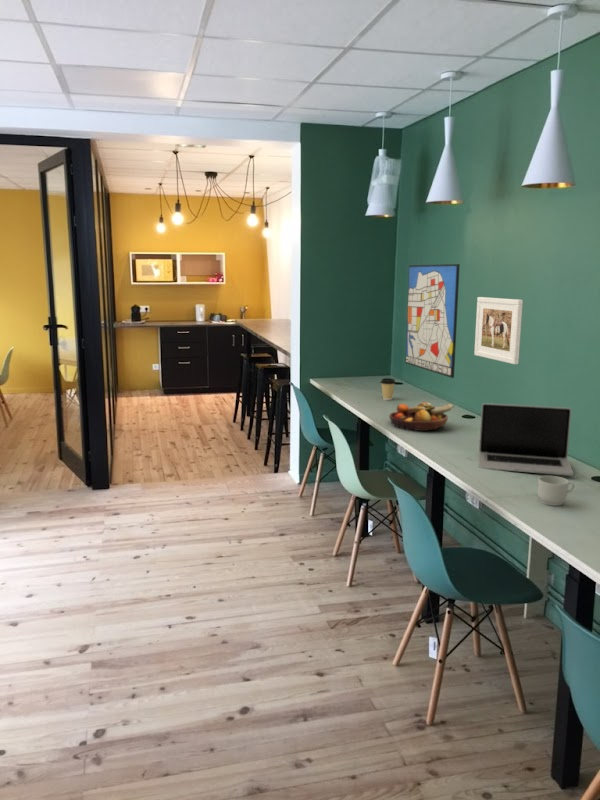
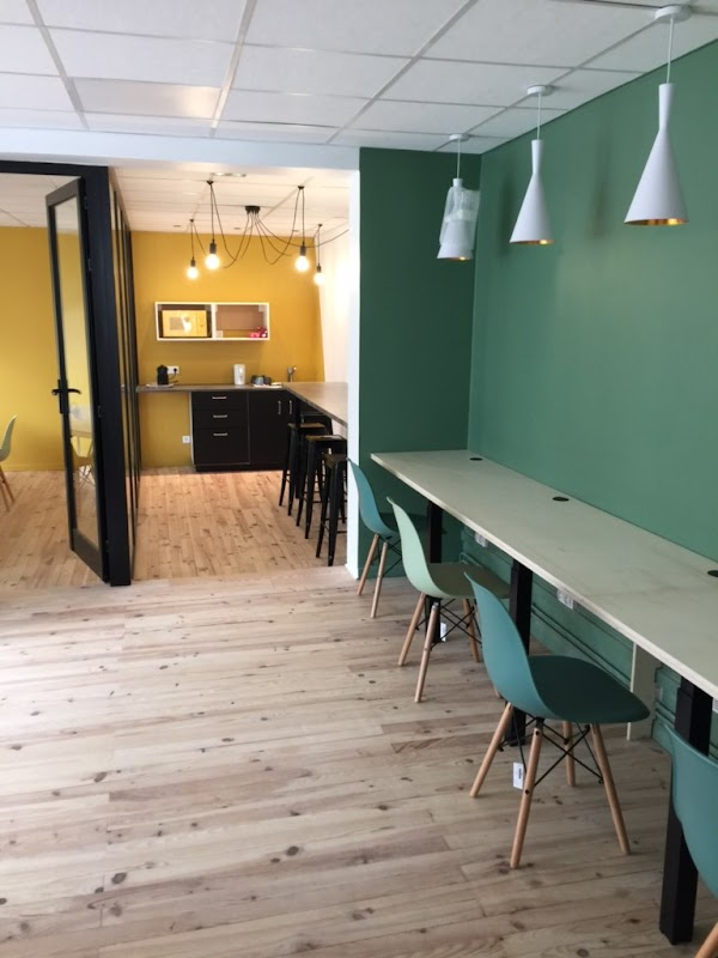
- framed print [473,296,524,365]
- coffee cup [379,377,397,401]
- wall art [404,263,461,379]
- mug [537,475,576,507]
- laptop [477,402,575,477]
- fruit bowl [388,401,454,432]
